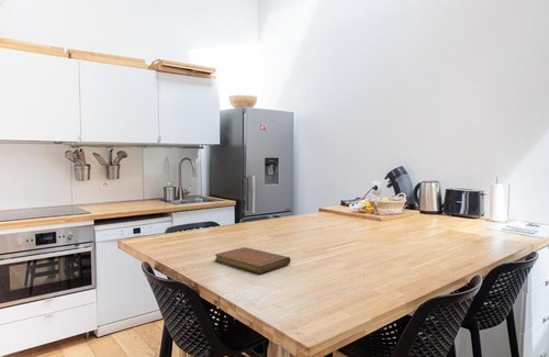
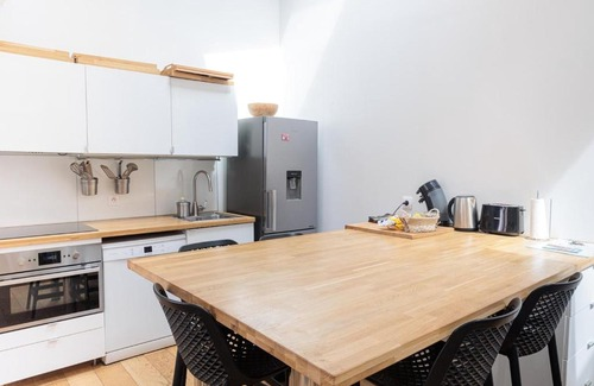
- notebook [214,246,292,275]
